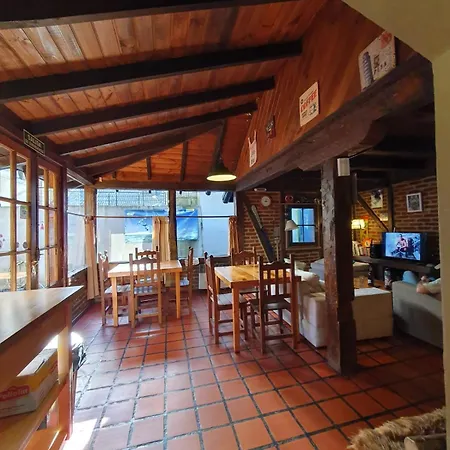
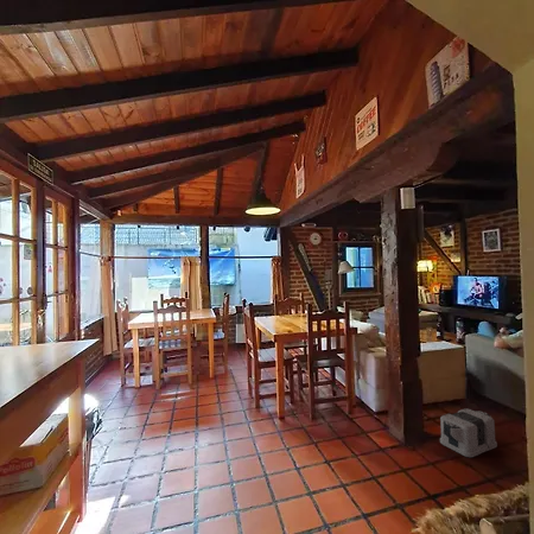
+ speaker [439,407,498,458]
